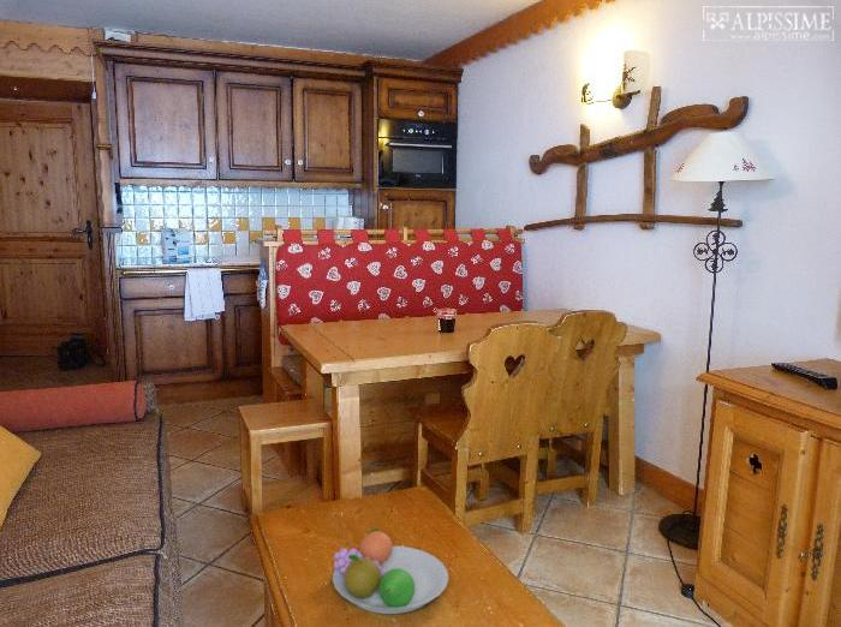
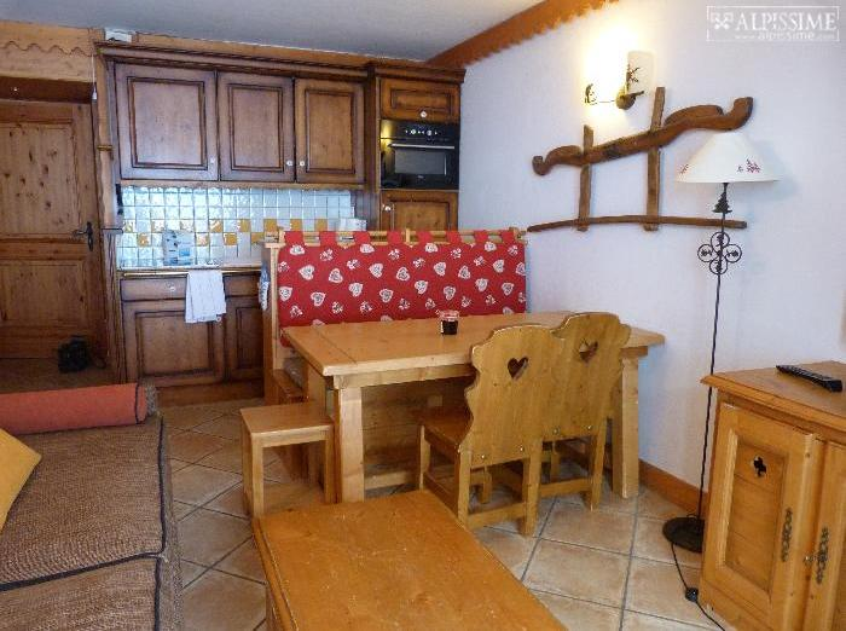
- fruit bowl [330,527,449,615]
